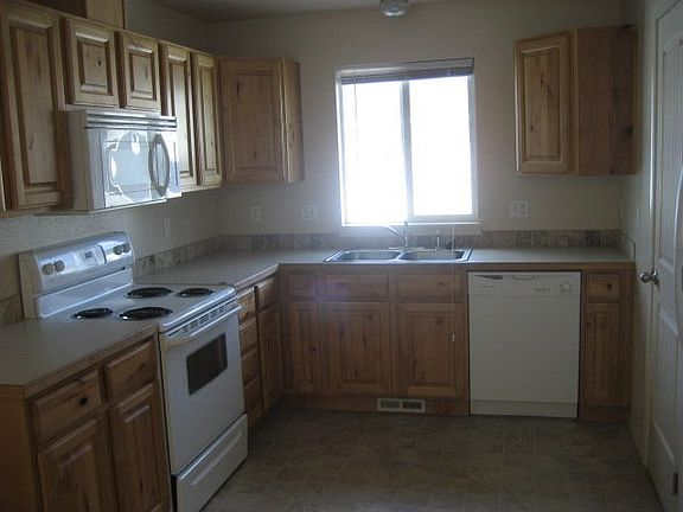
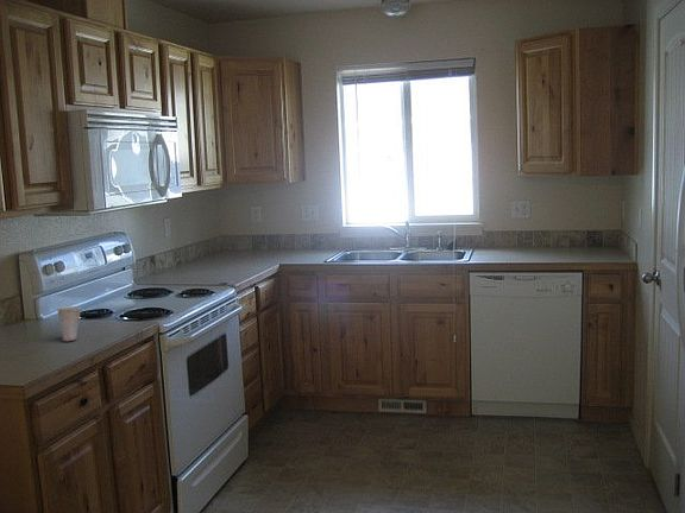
+ cup [56,305,82,342]
